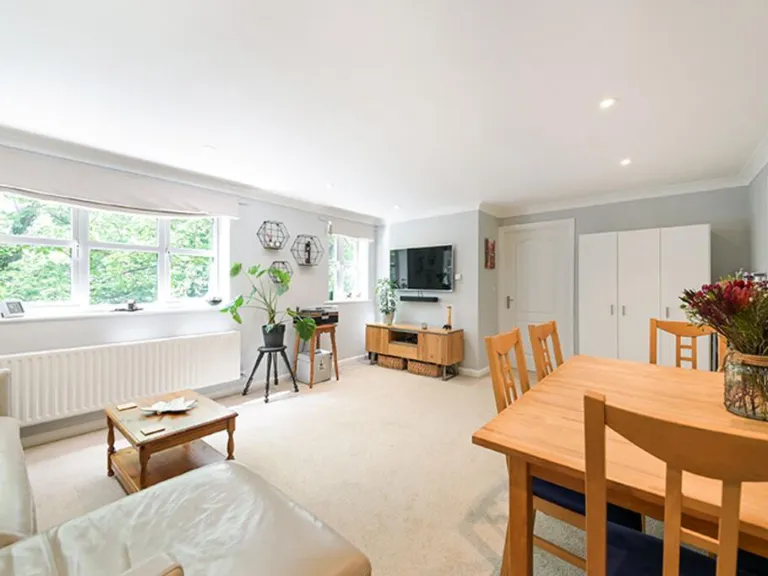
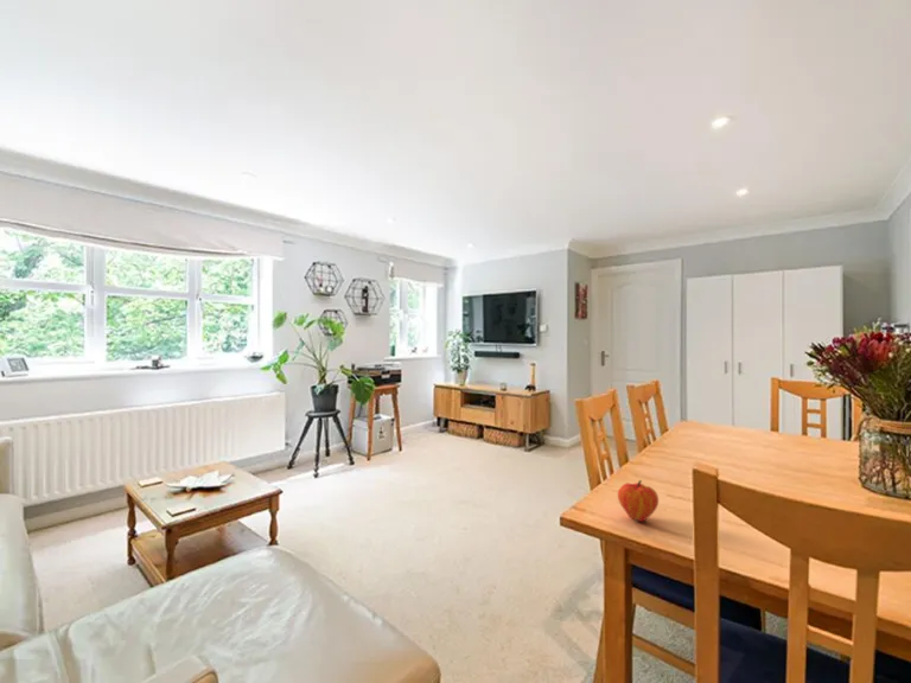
+ fruit [617,479,660,523]
